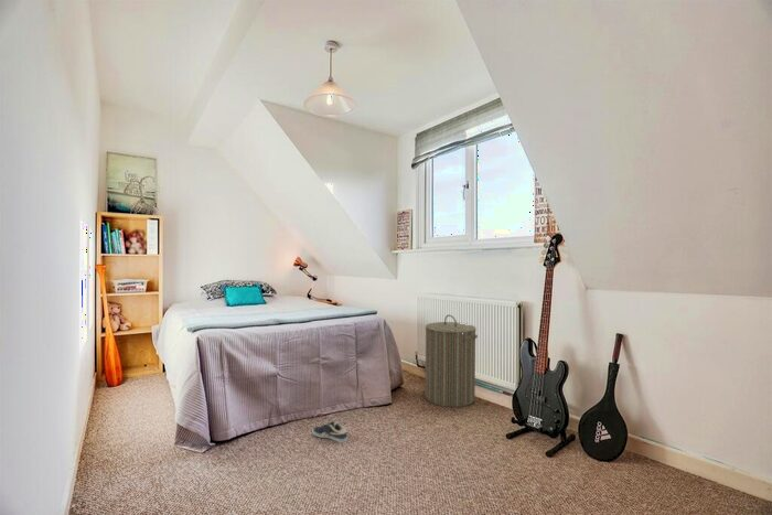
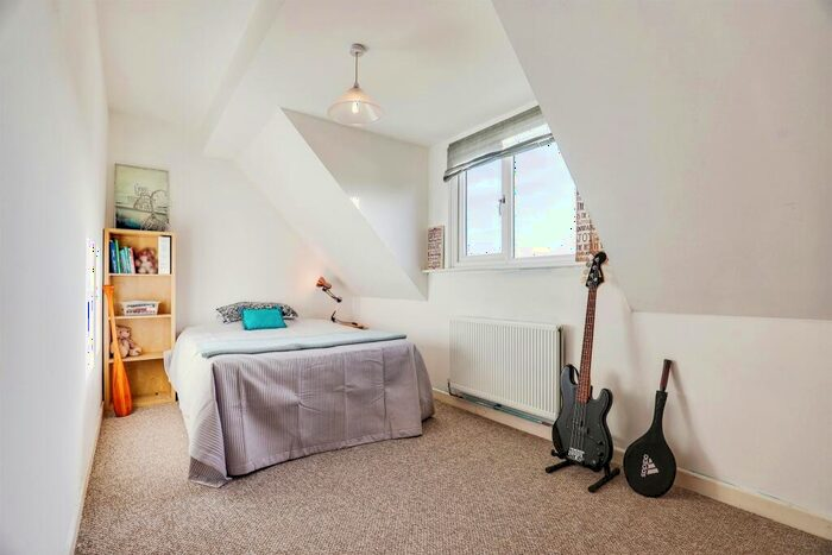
- sneaker [312,420,349,443]
- laundry hamper [423,314,479,408]
